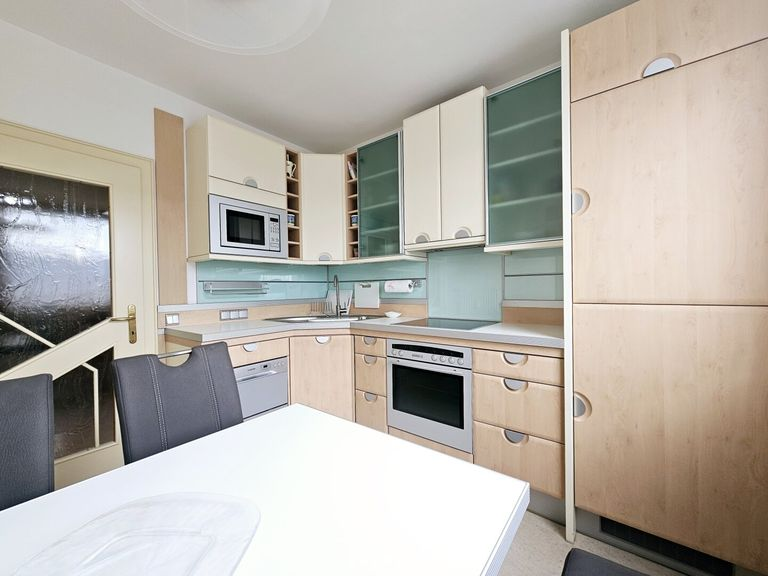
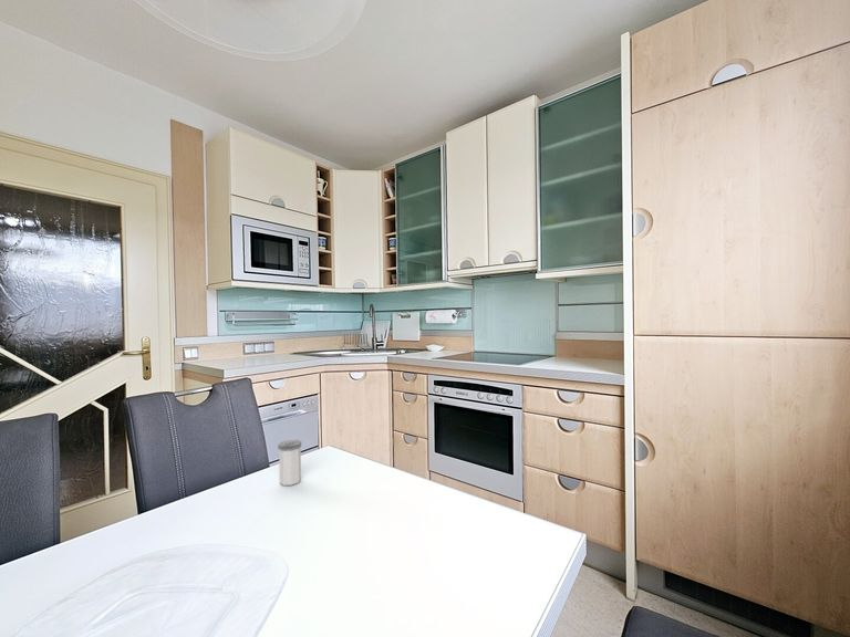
+ salt shaker [277,439,302,487]
